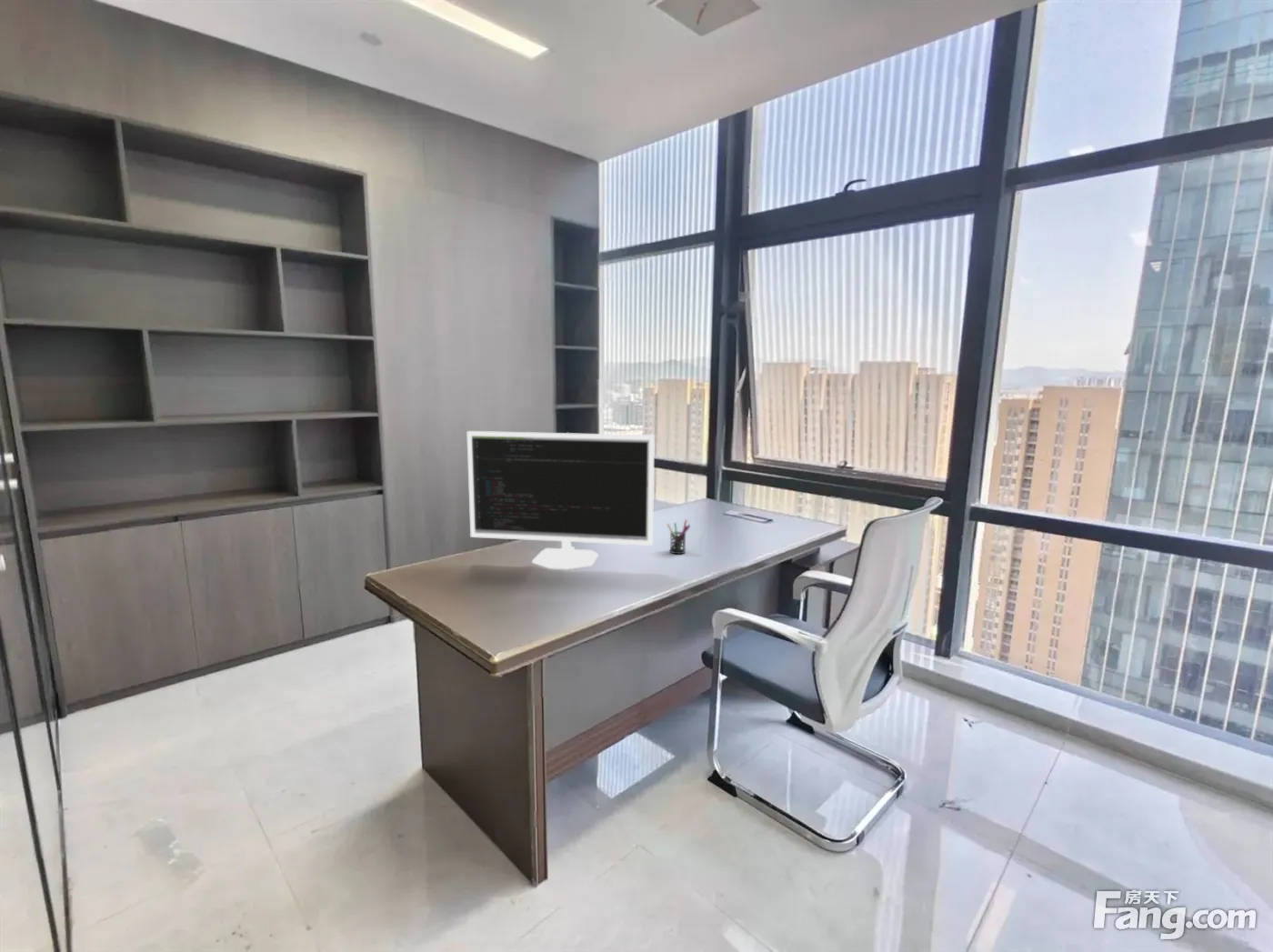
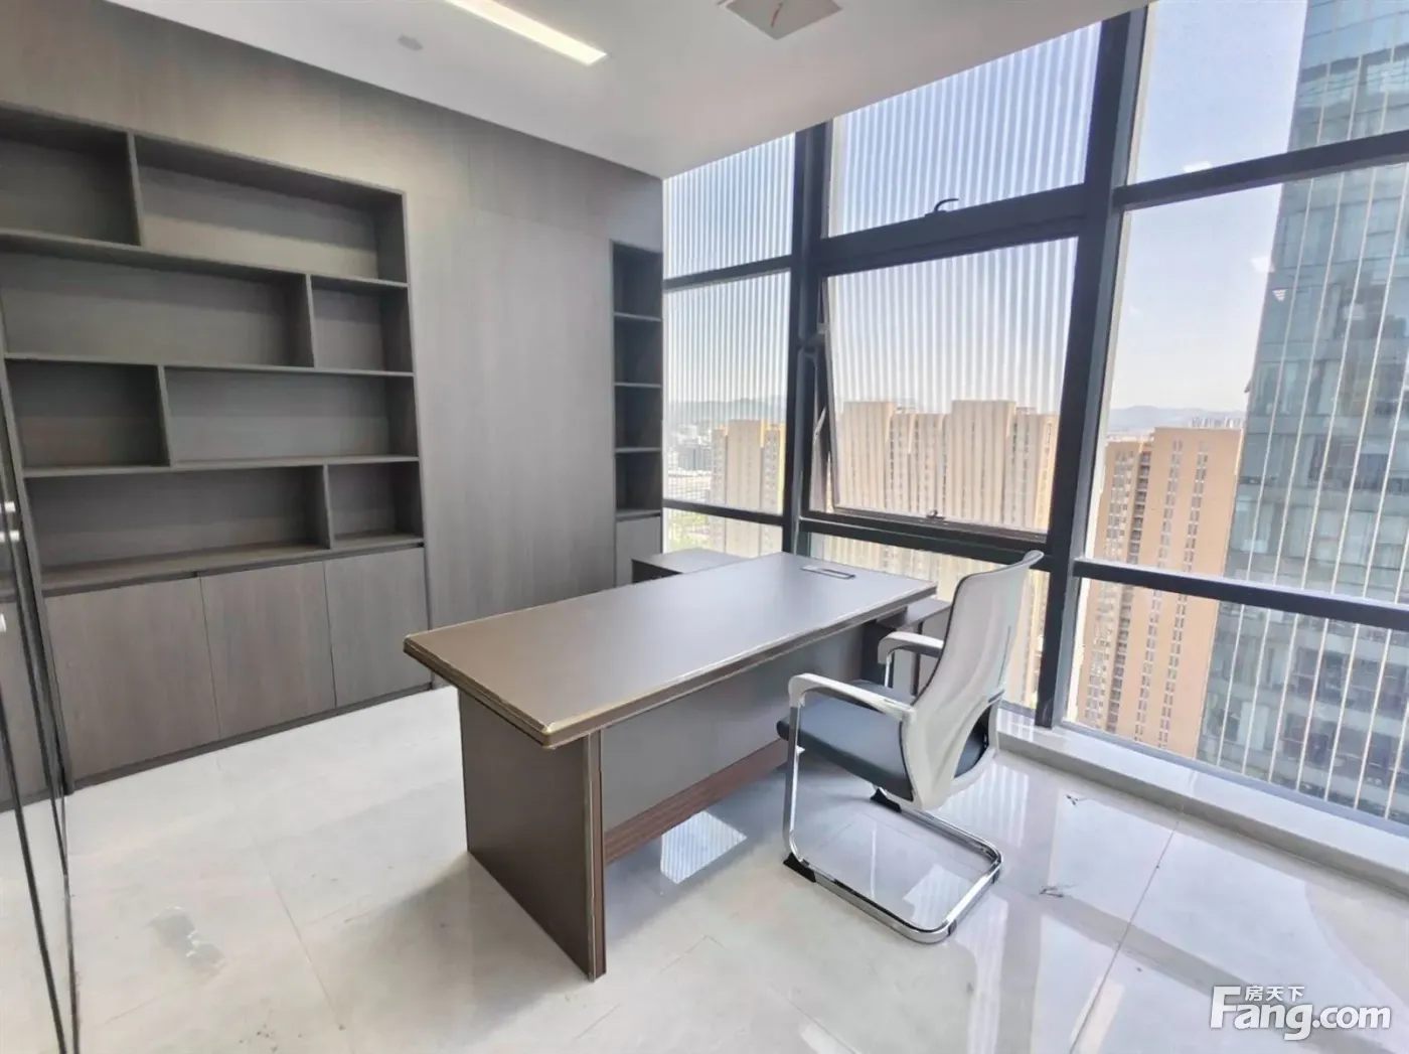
- computer monitor [466,430,656,570]
- pen holder [666,519,691,555]
